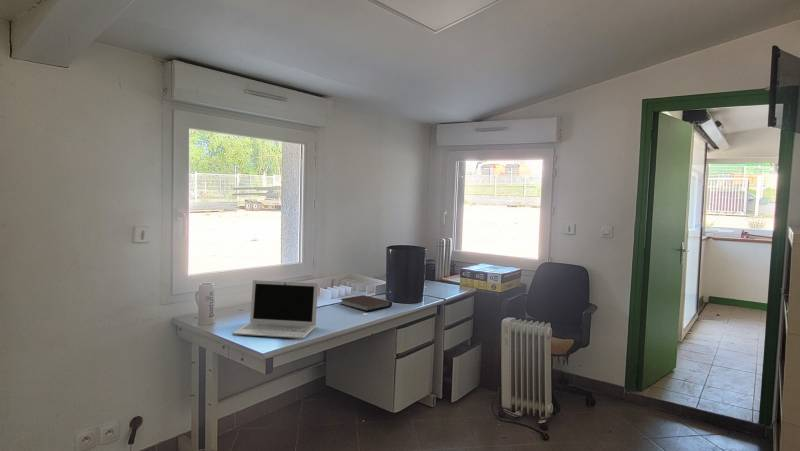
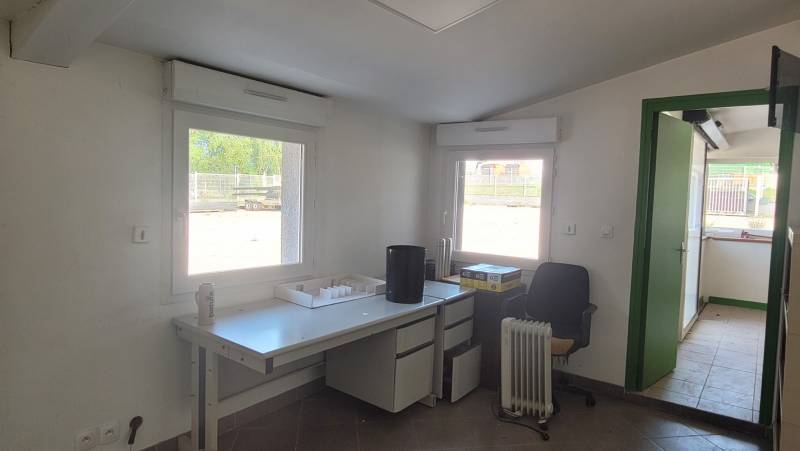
- laptop [231,279,319,339]
- notebook [340,294,393,312]
